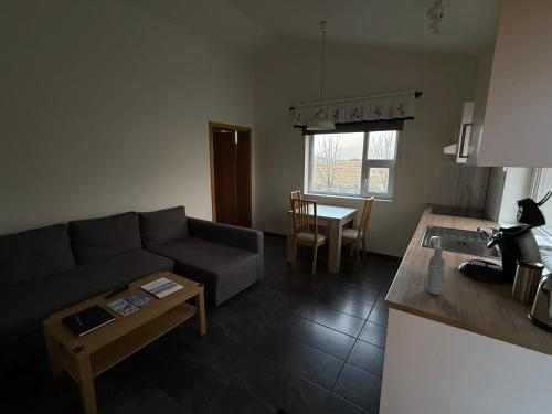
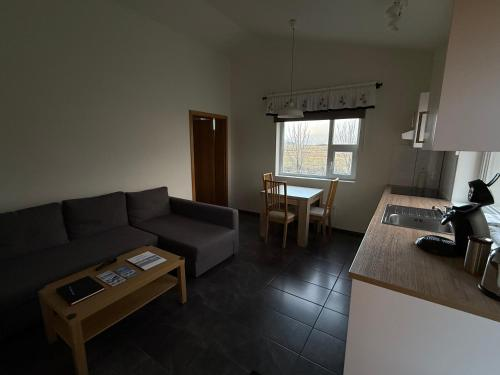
- bottle [425,246,446,296]
